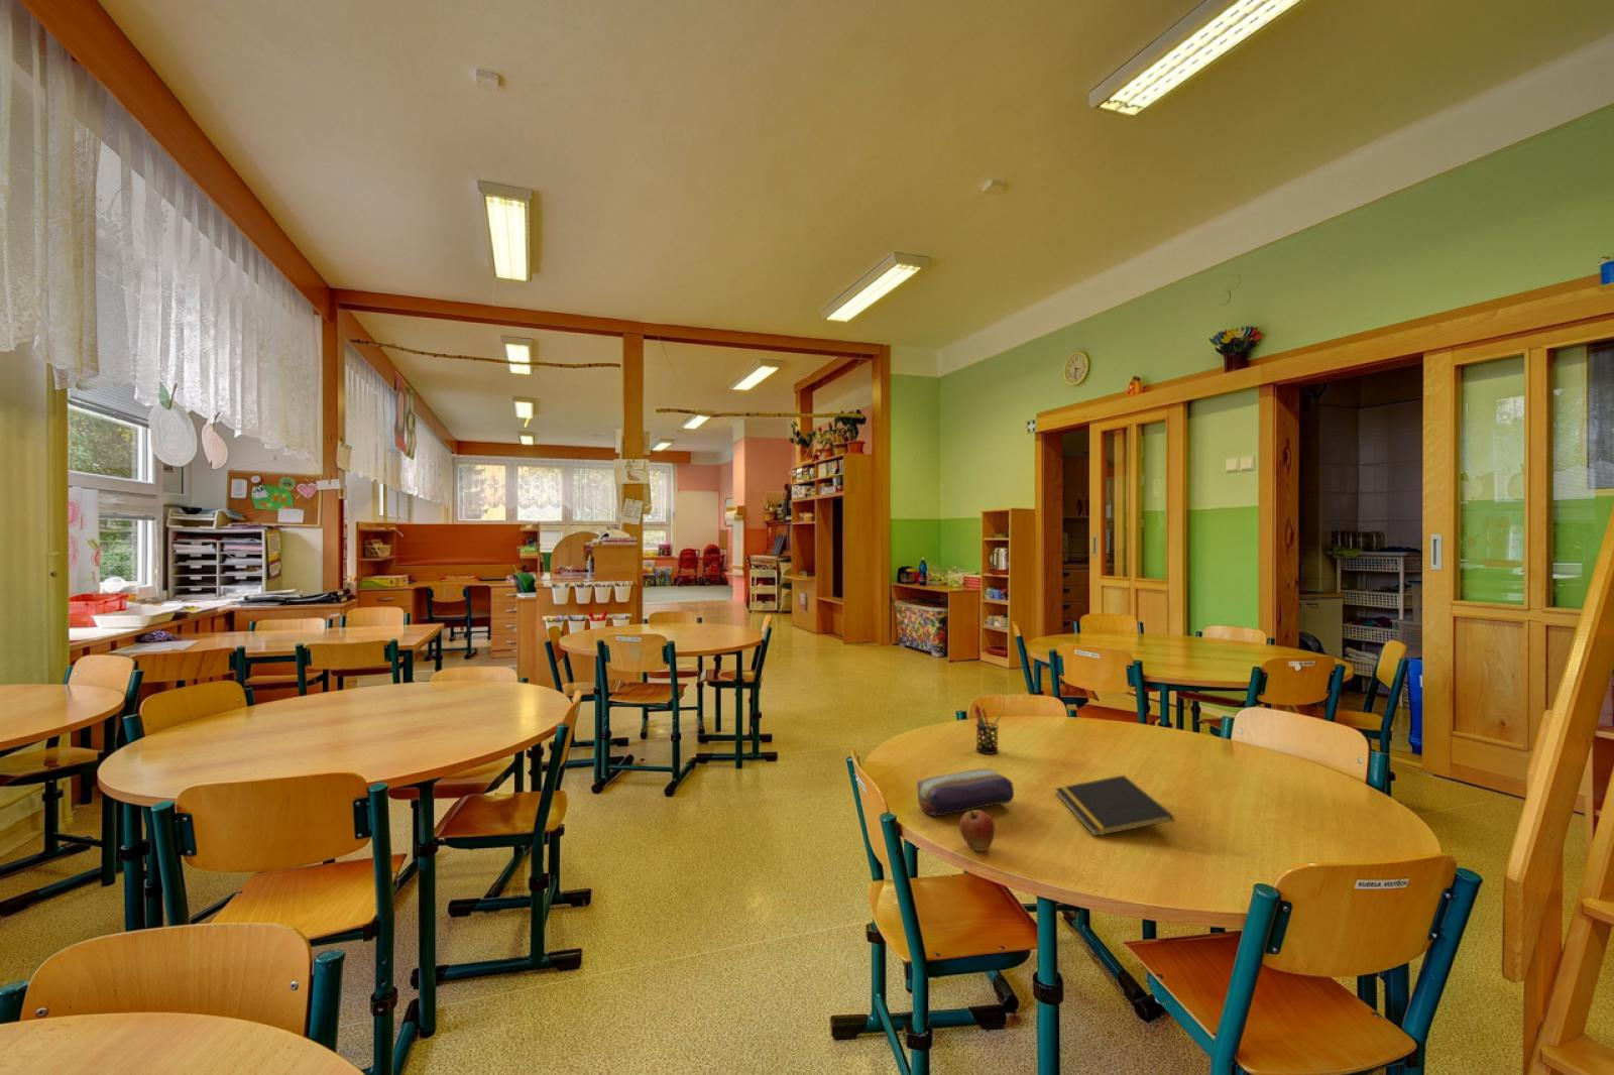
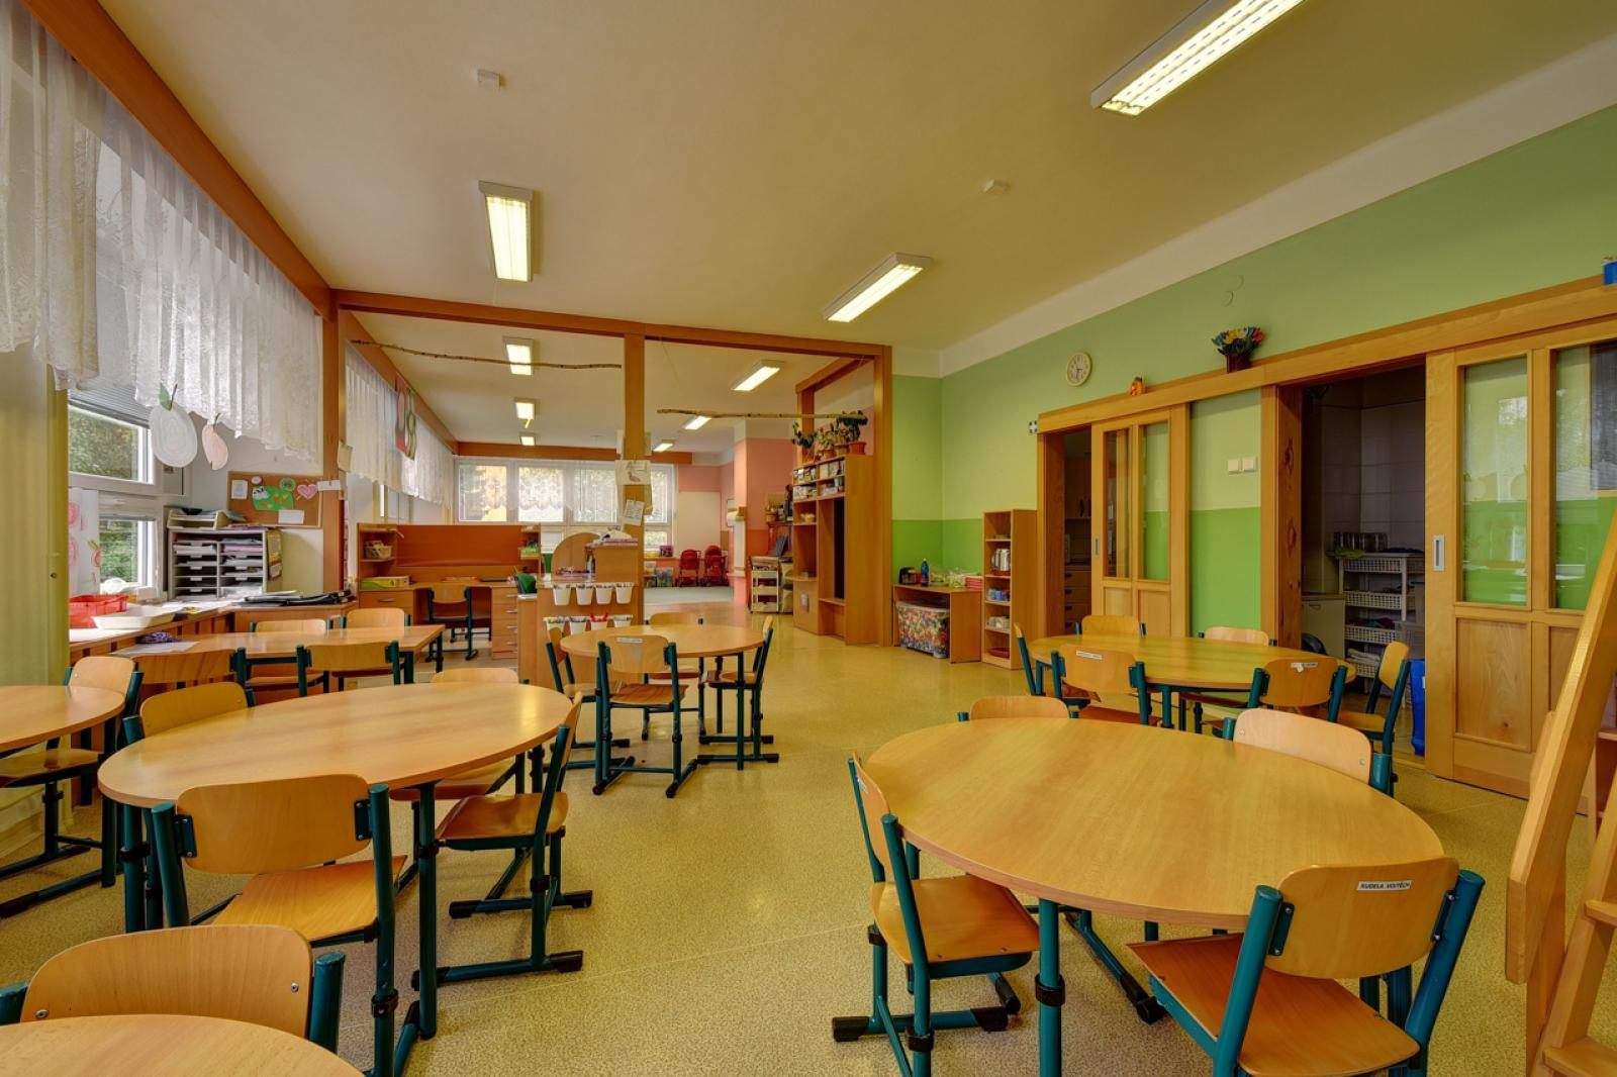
- pencil case [916,768,1015,817]
- pen holder [973,704,1003,756]
- fruit [959,809,996,852]
- notepad [1054,775,1175,837]
